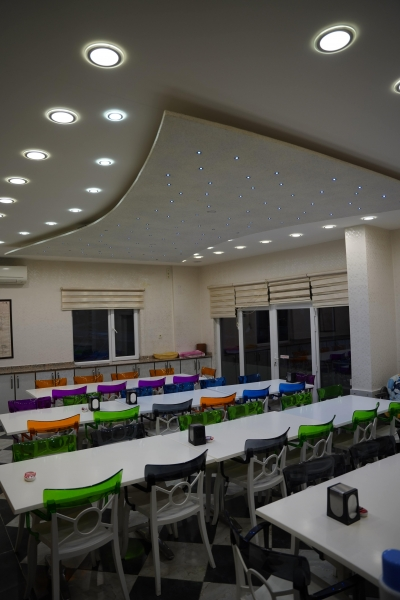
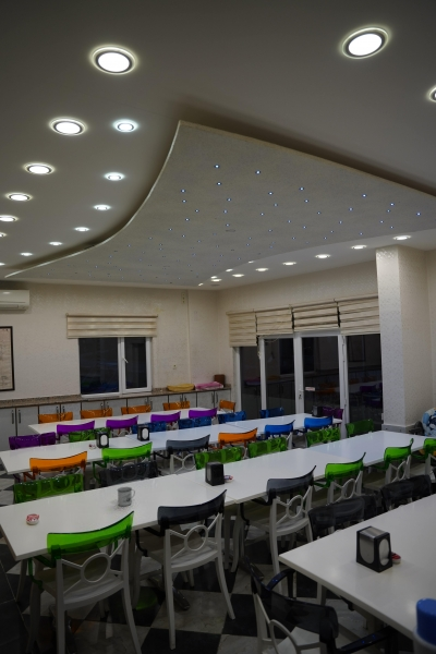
+ mug [117,486,136,507]
